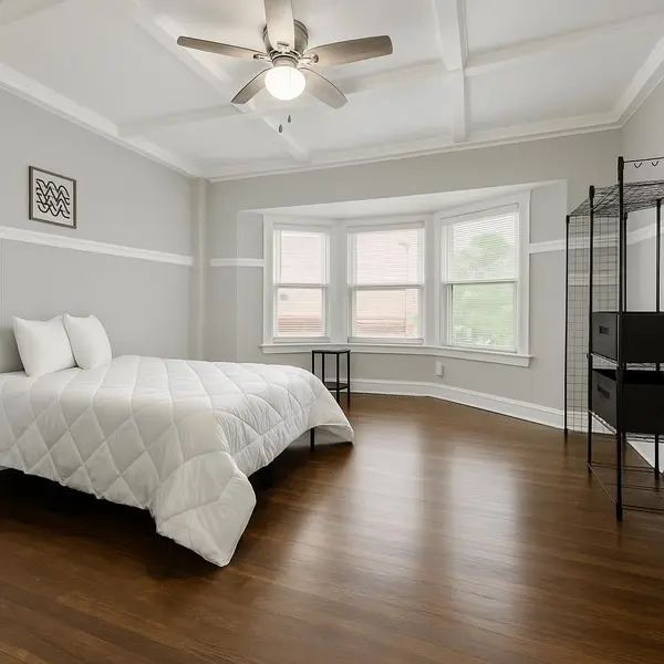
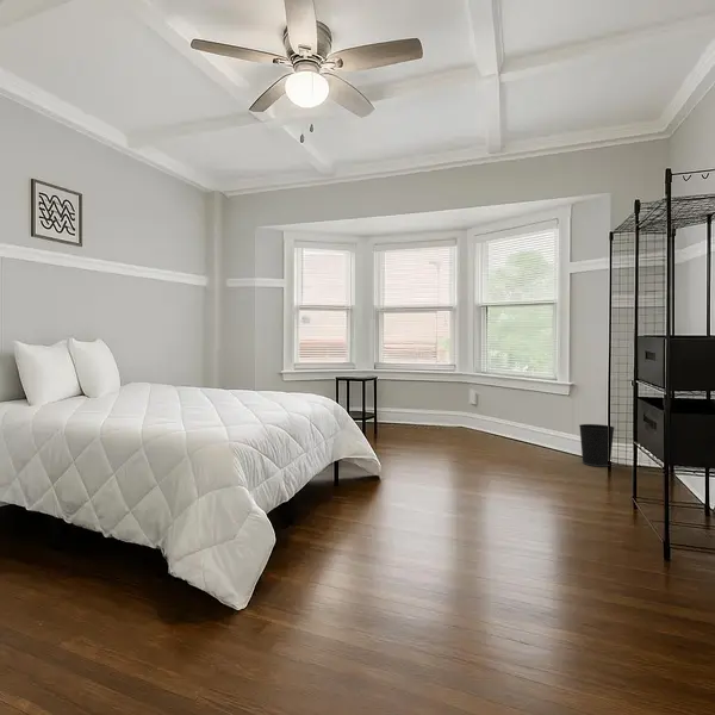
+ wastebasket [578,423,615,467]
